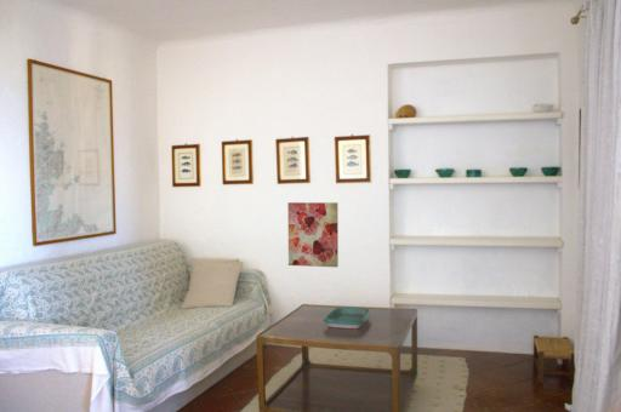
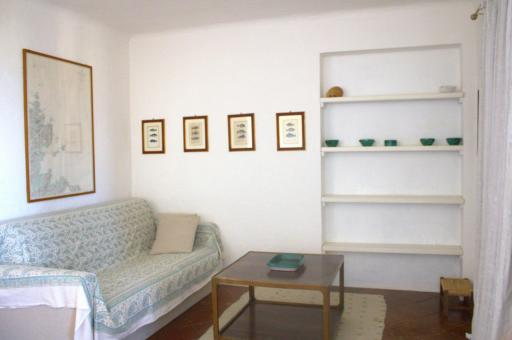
- wall art [286,201,340,268]
